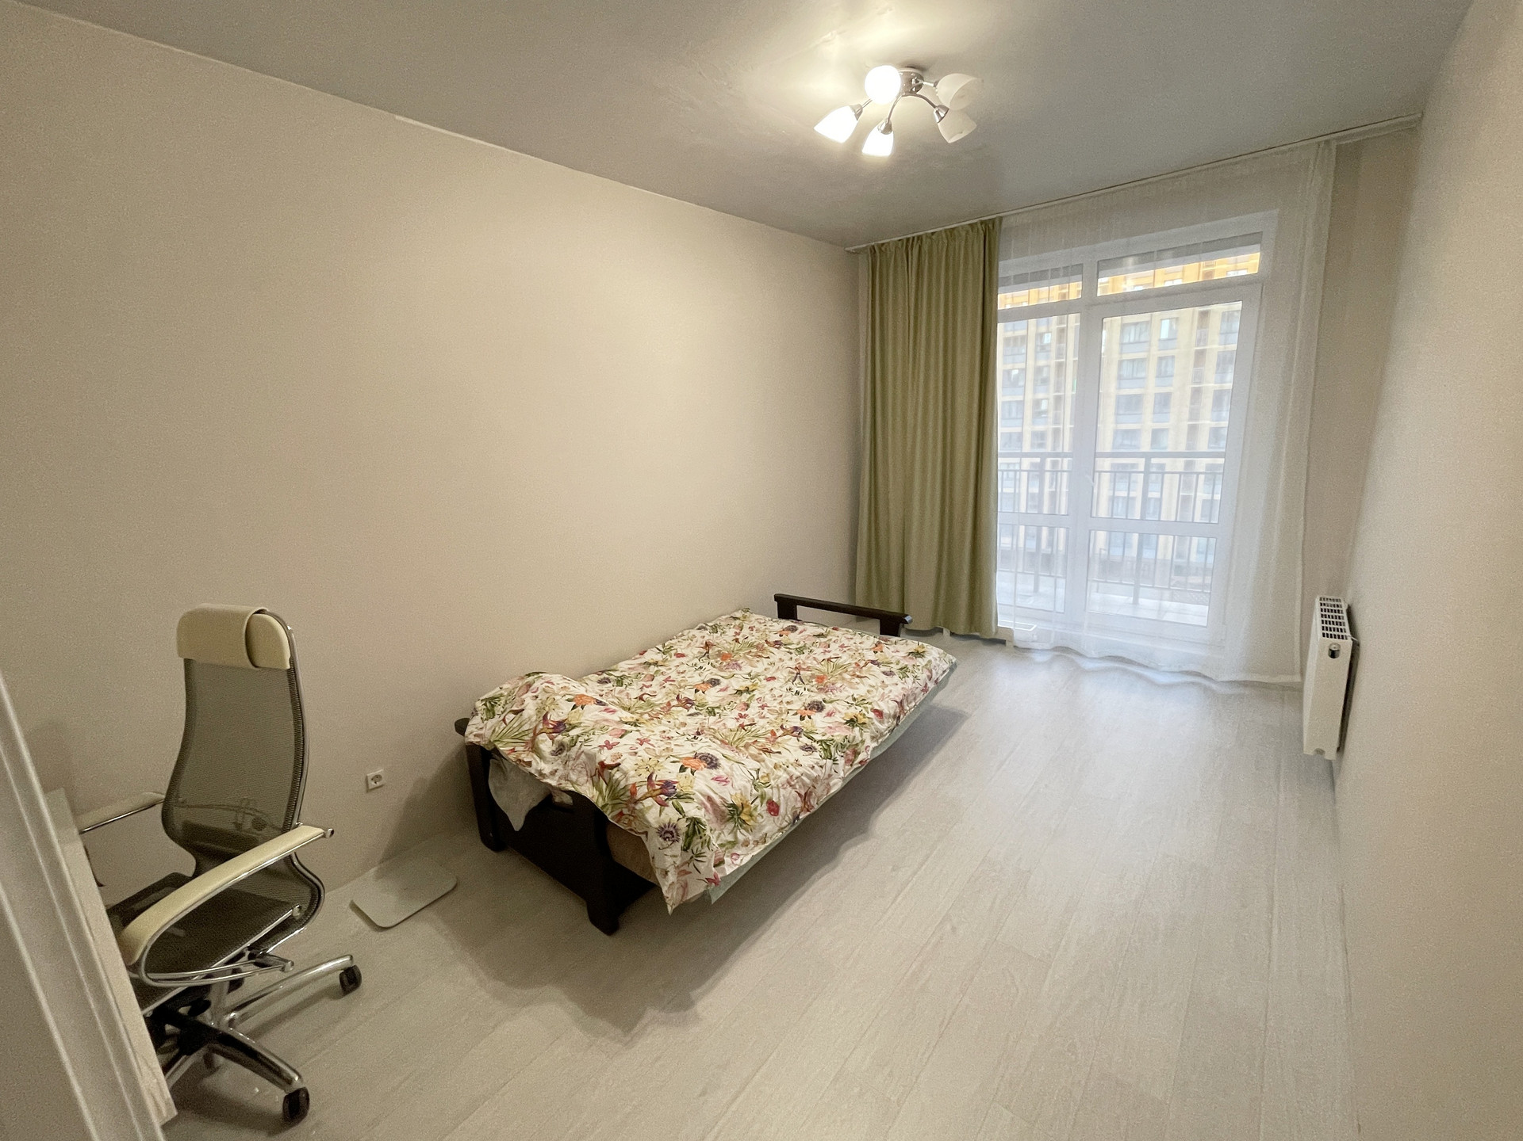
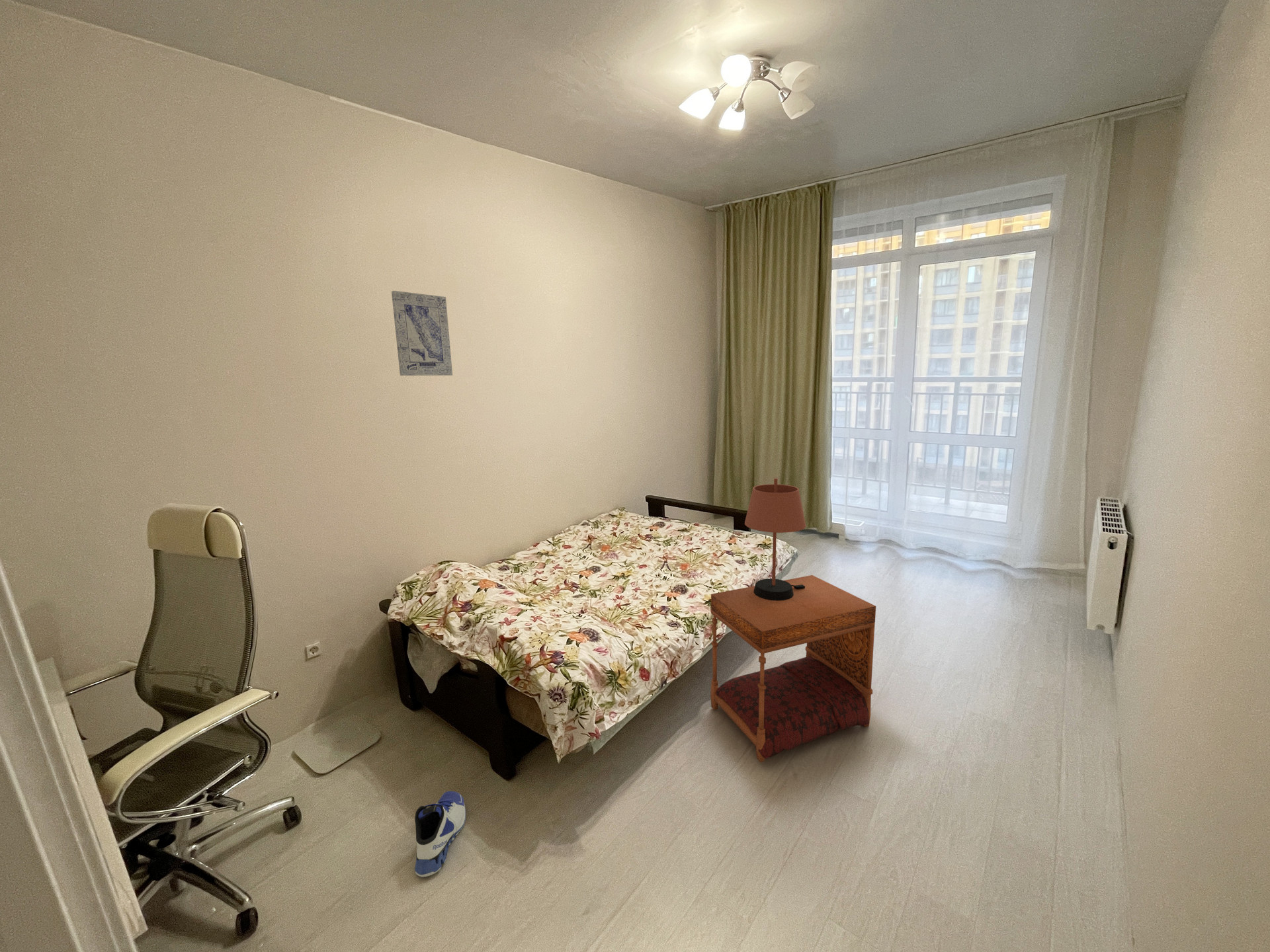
+ table lamp [744,477,807,601]
+ wall art [391,290,453,376]
+ sneaker [414,791,466,878]
+ canopy bed [710,575,876,763]
